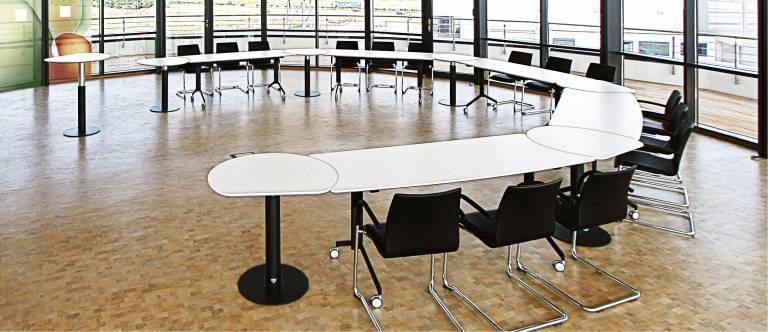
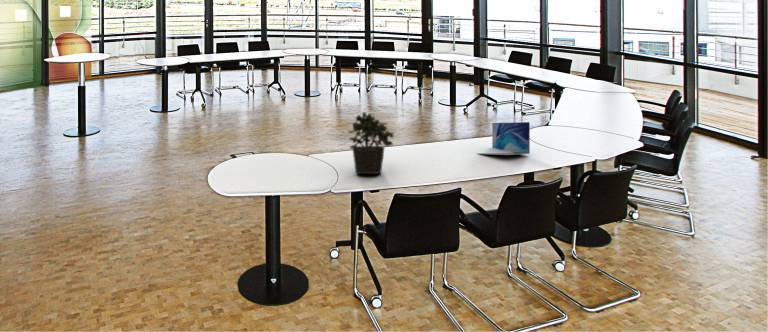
+ laptop [475,121,531,156]
+ potted plant [347,111,396,175]
